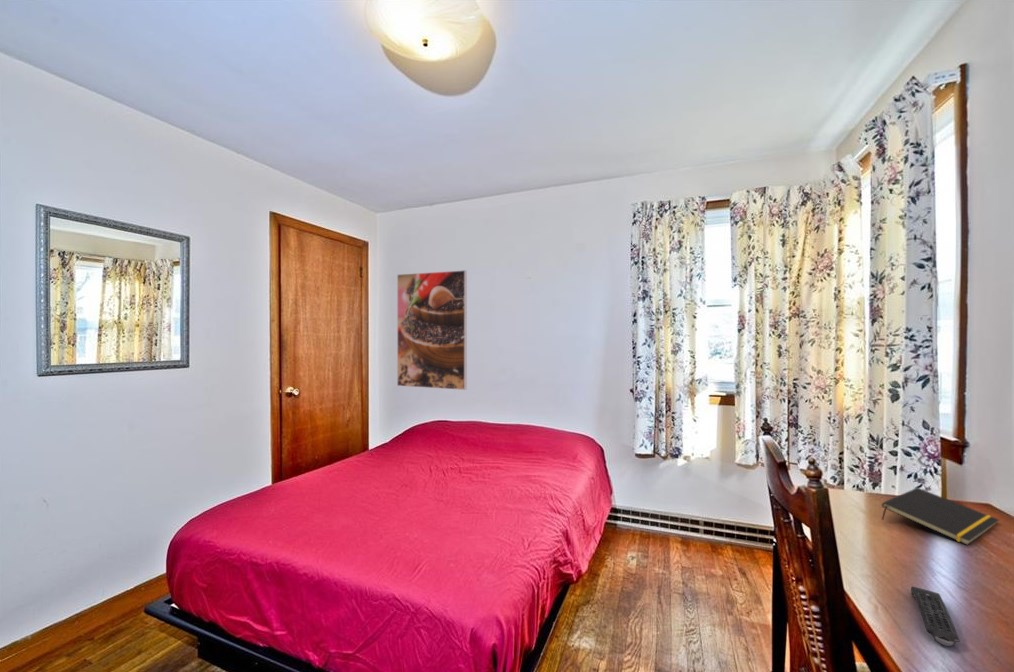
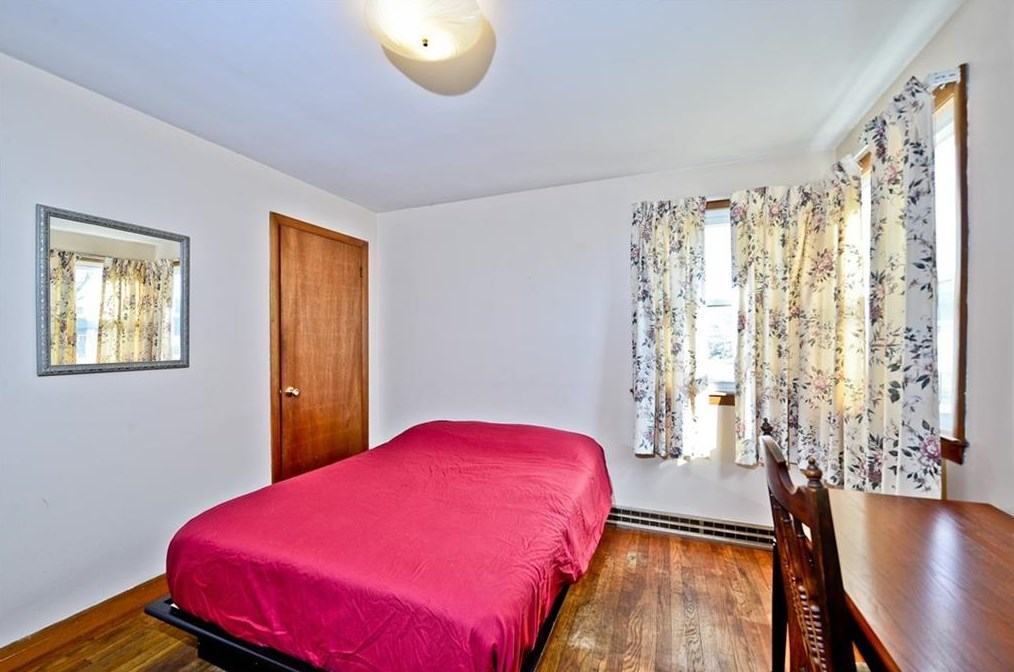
- notepad [881,487,1000,546]
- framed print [396,269,468,391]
- remote control [910,585,961,647]
